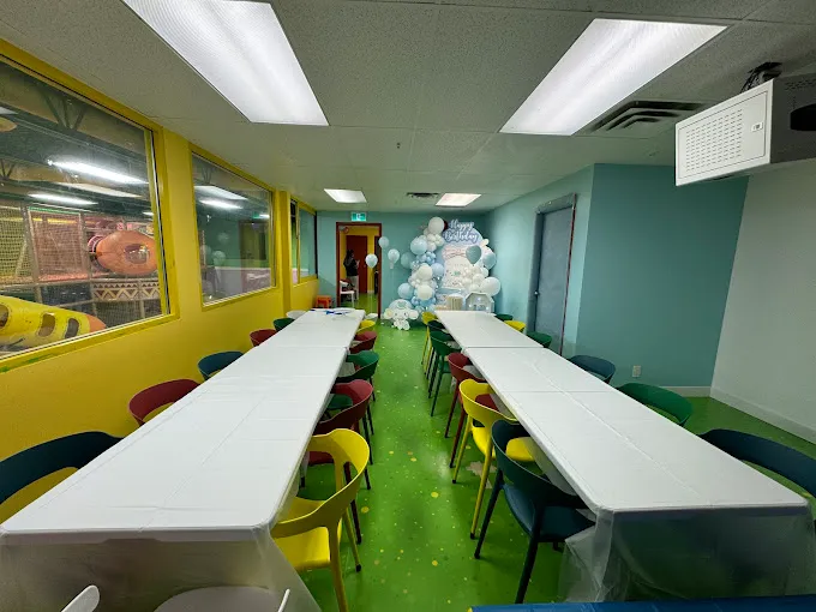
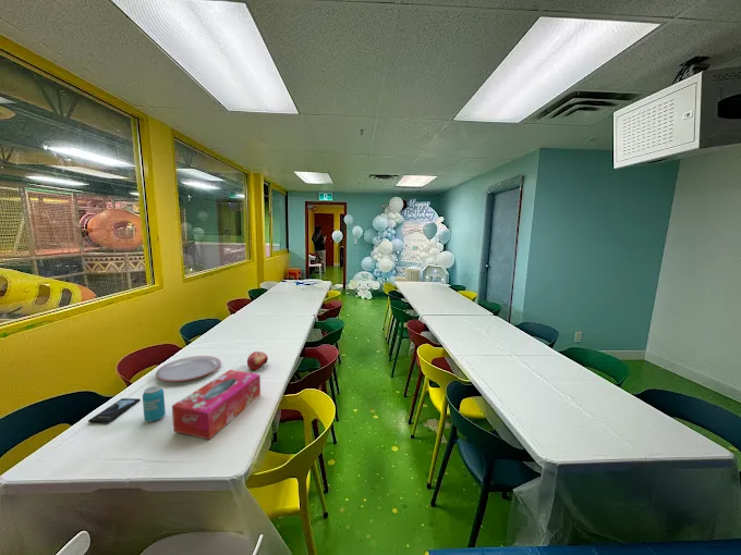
+ smartphone [87,397,142,424]
+ plate [155,355,222,383]
+ tissue box [171,369,262,441]
+ fruit [246,350,269,371]
+ beverage can [142,385,167,422]
